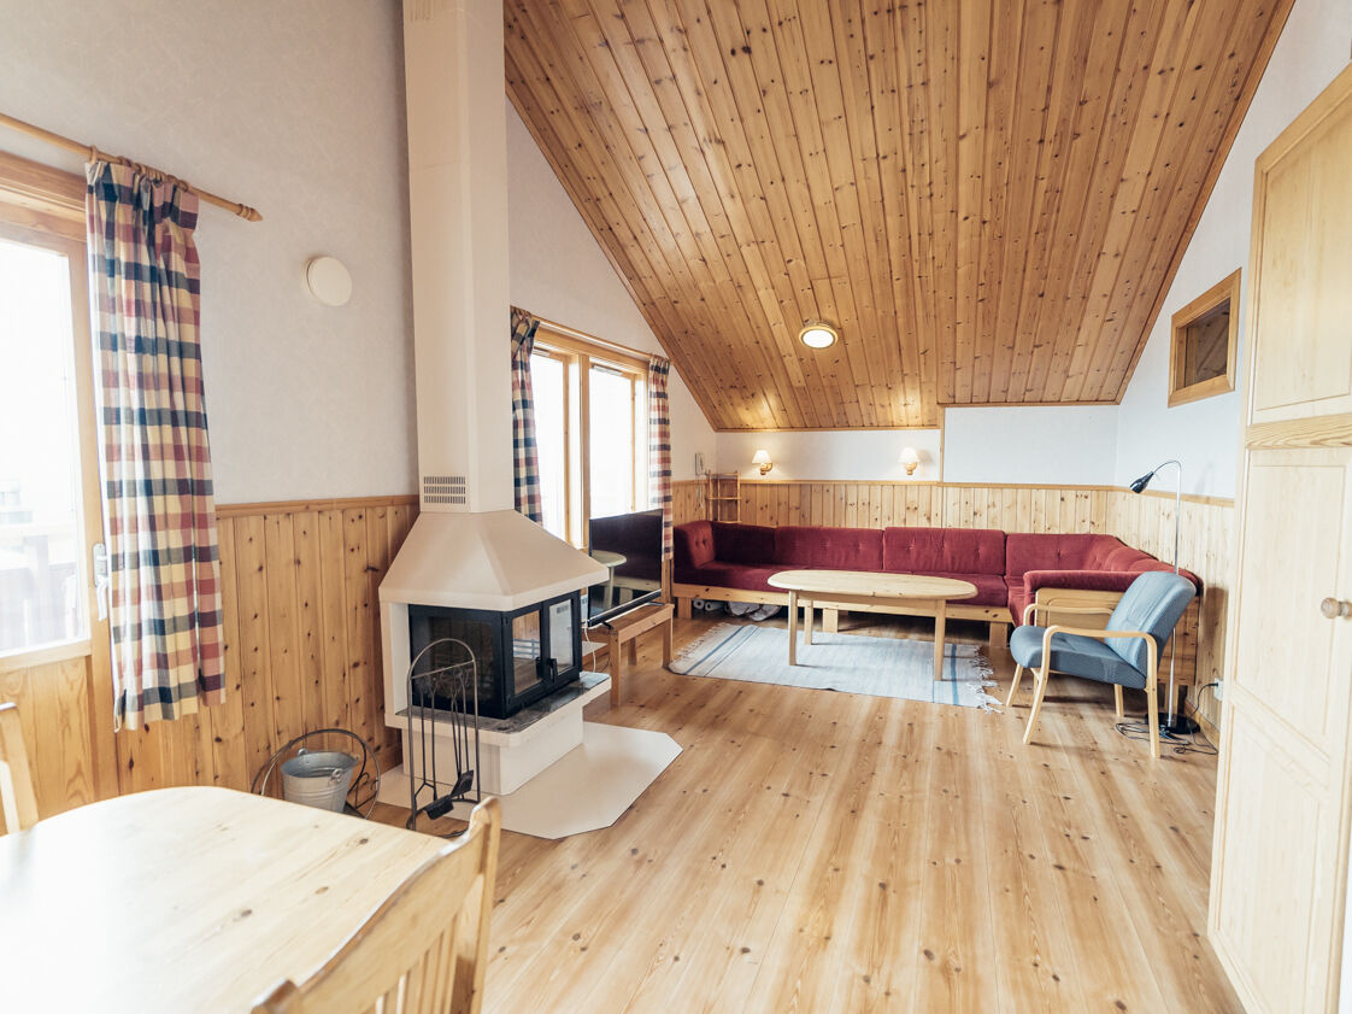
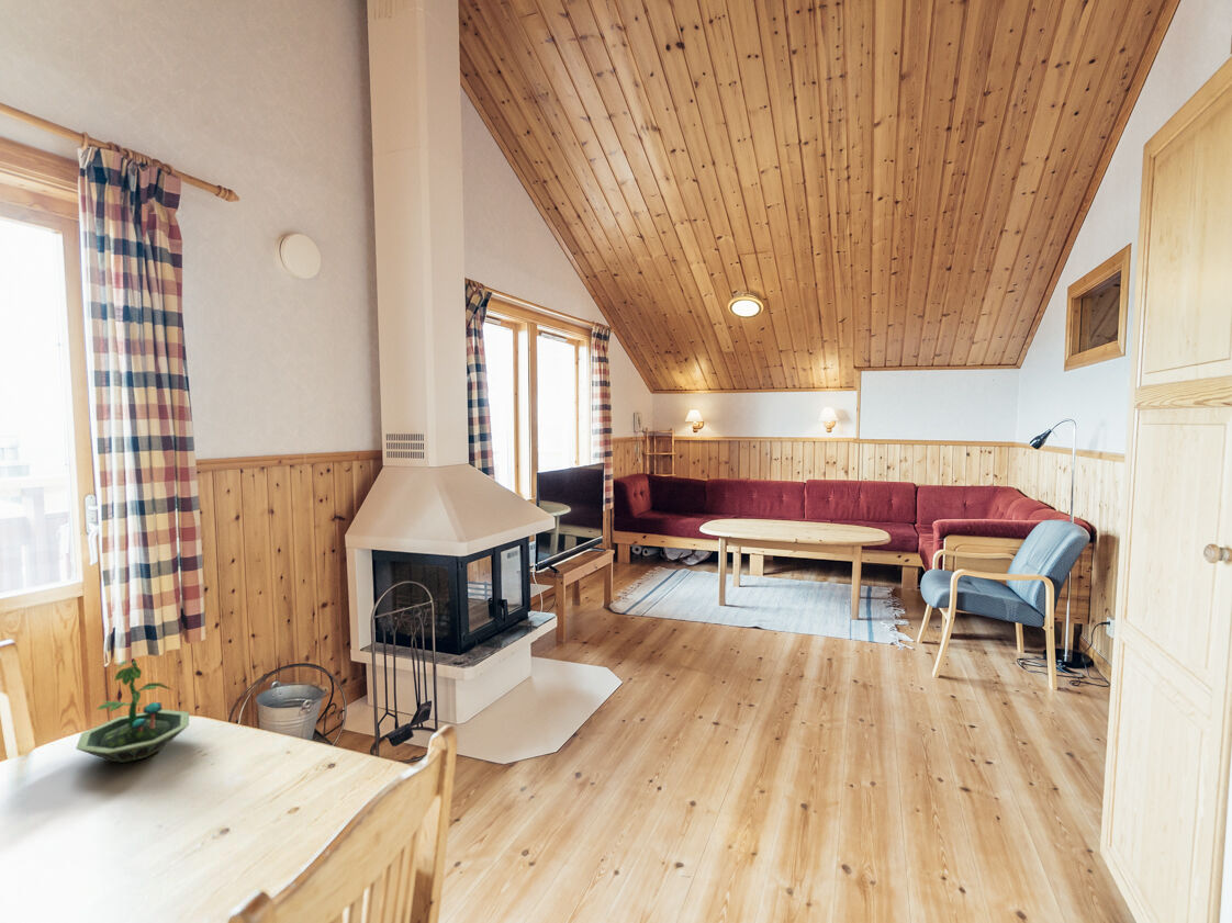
+ terrarium [75,660,190,764]
